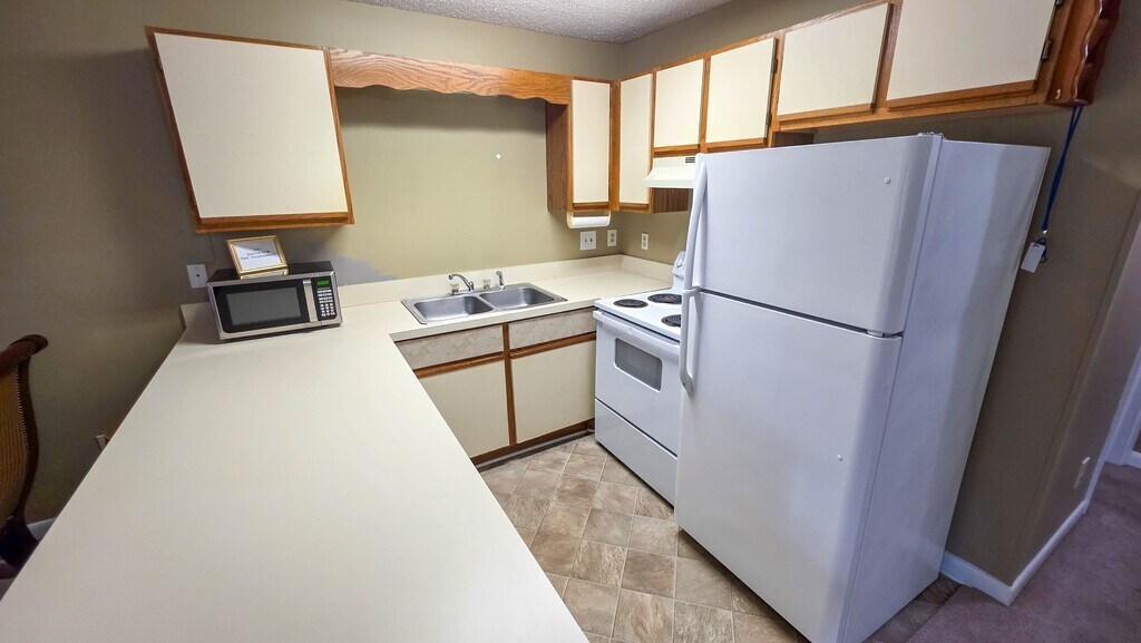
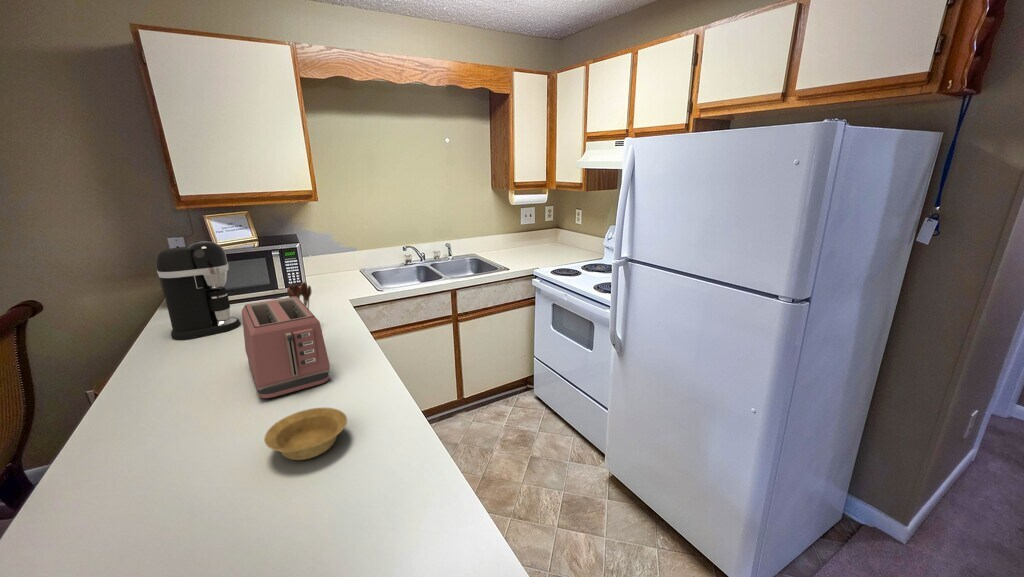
+ bowl [263,407,348,461]
+ coffee maker [156,240,242,340]
+ utensil holder [286,281,312,310]
+ toaster [241,297,331,399]
